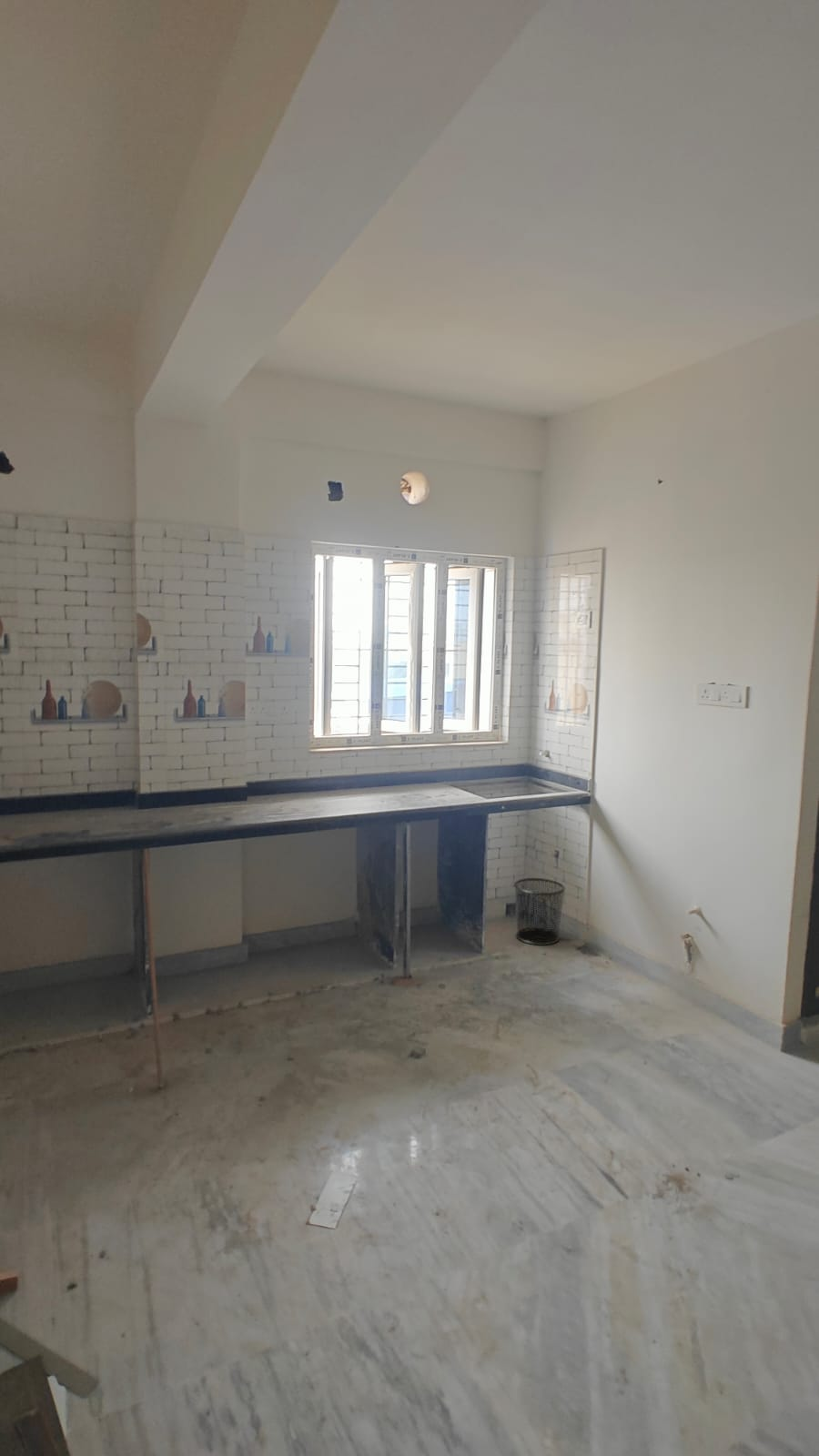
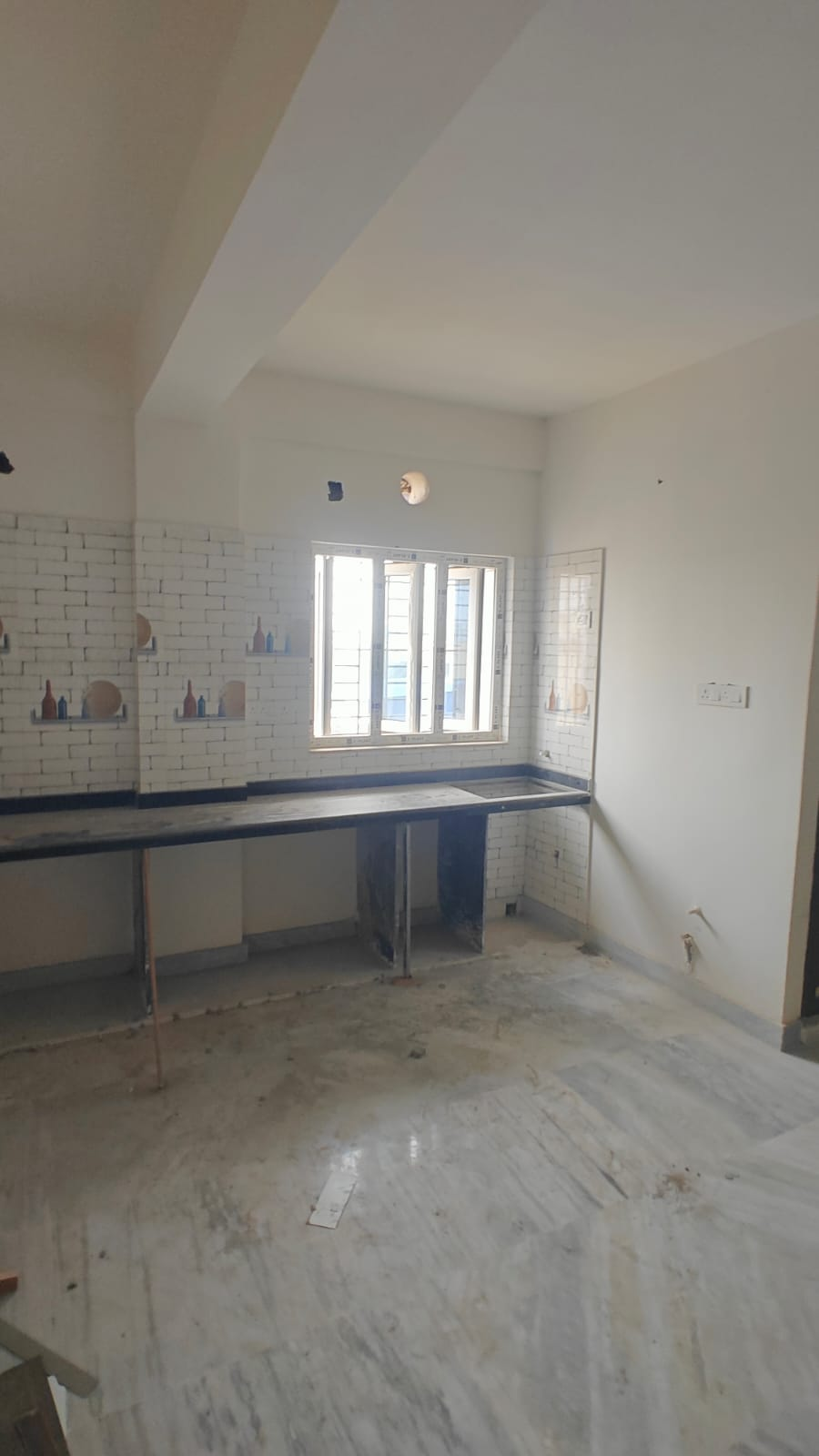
- waste bin [513,877,566,946]
